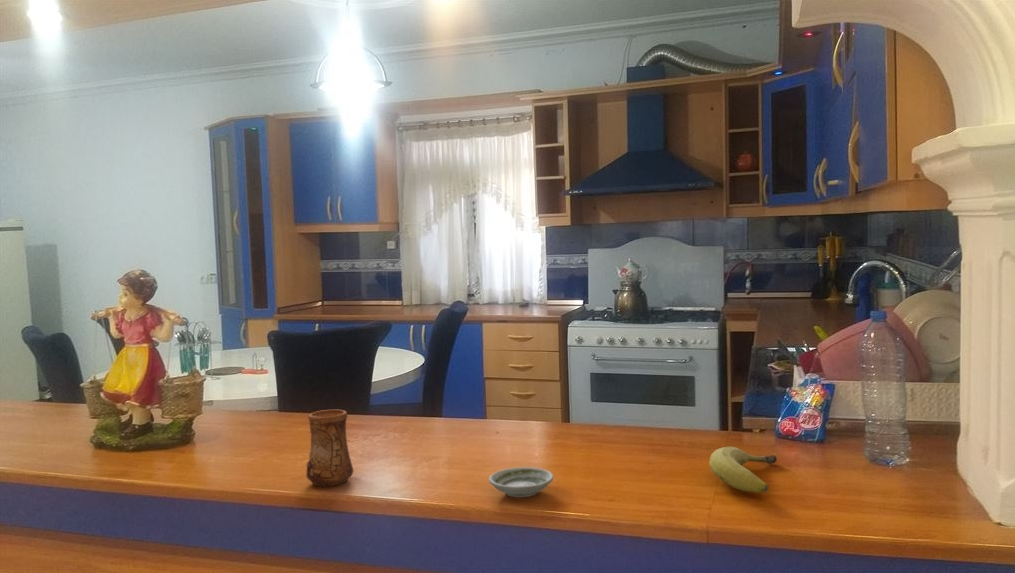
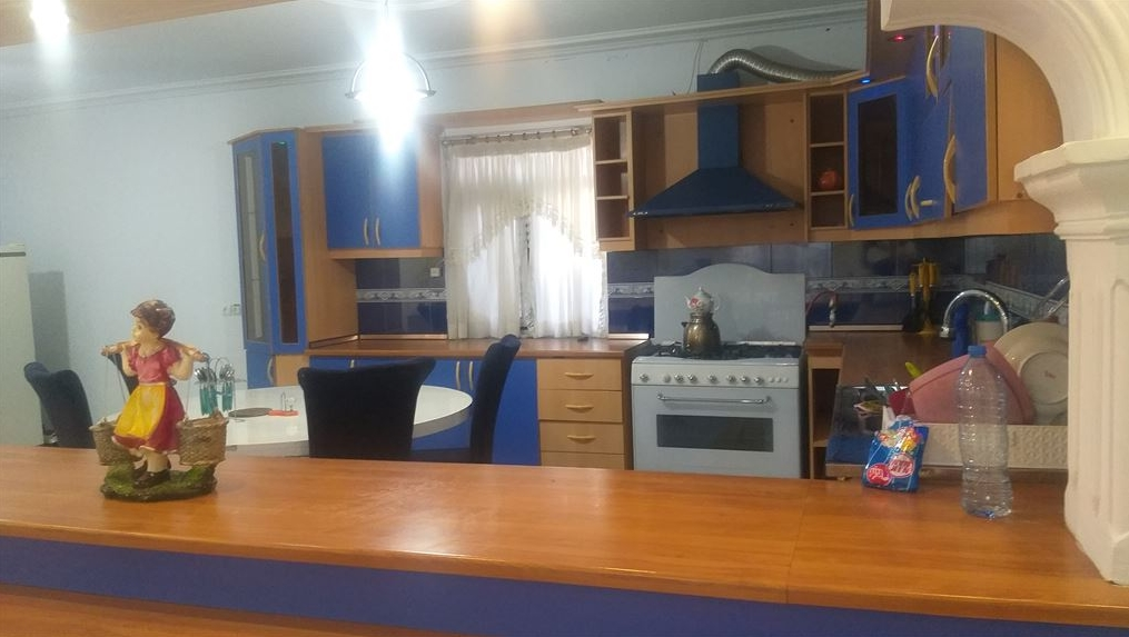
- fruit [708,446,778,494]
- cup [305,409,355,487]
- saucer [488,466,554,498]
